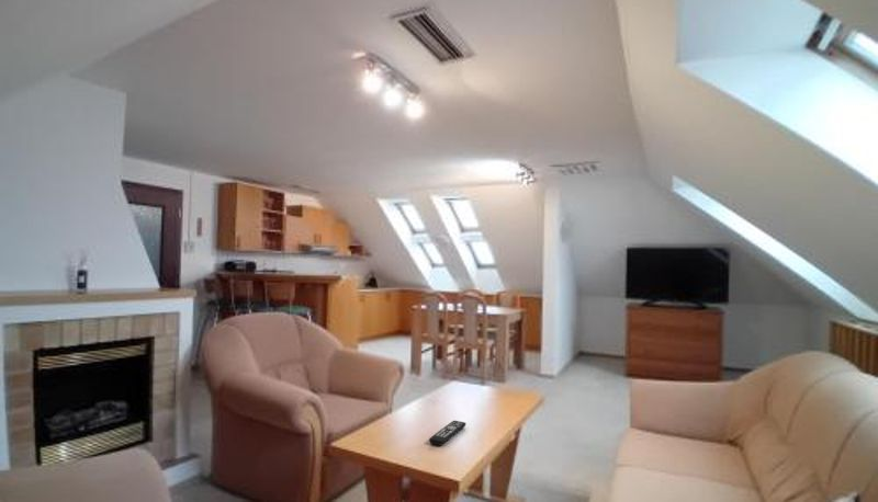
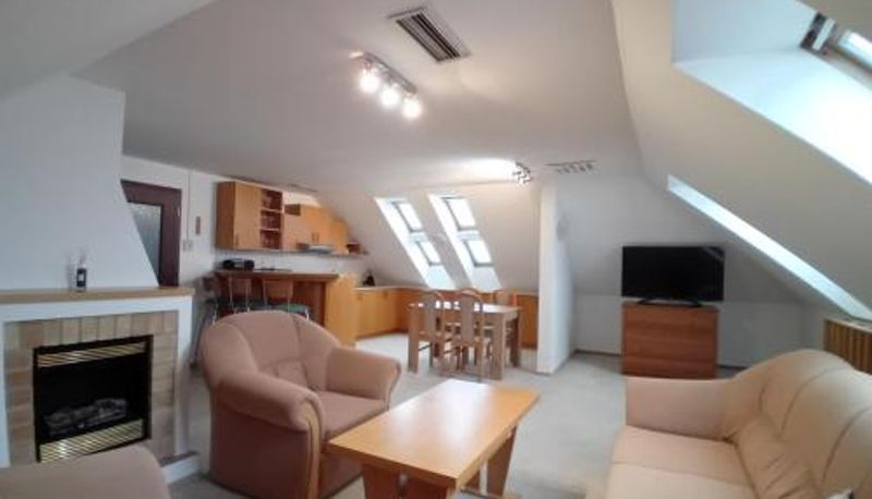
- remote control [428,420,468,447]
